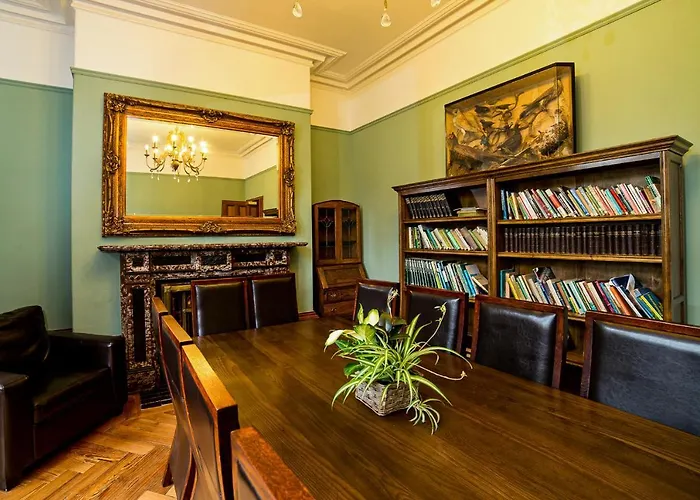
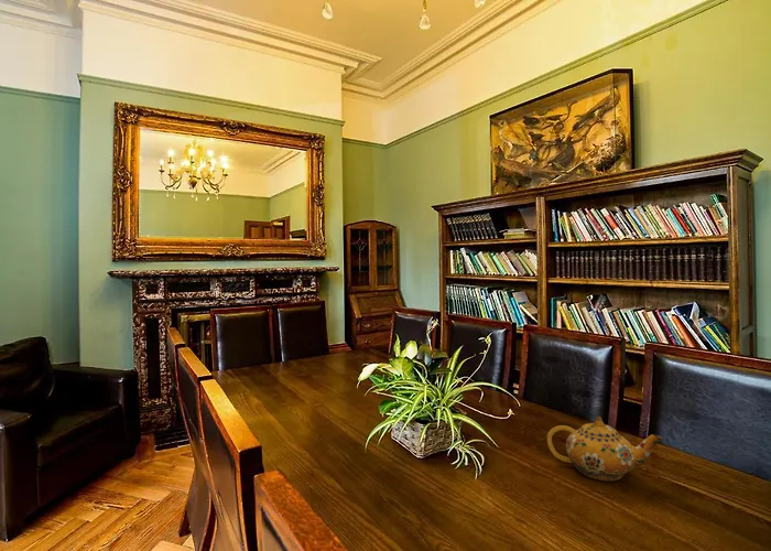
+ teapot [546,415,663,483]
